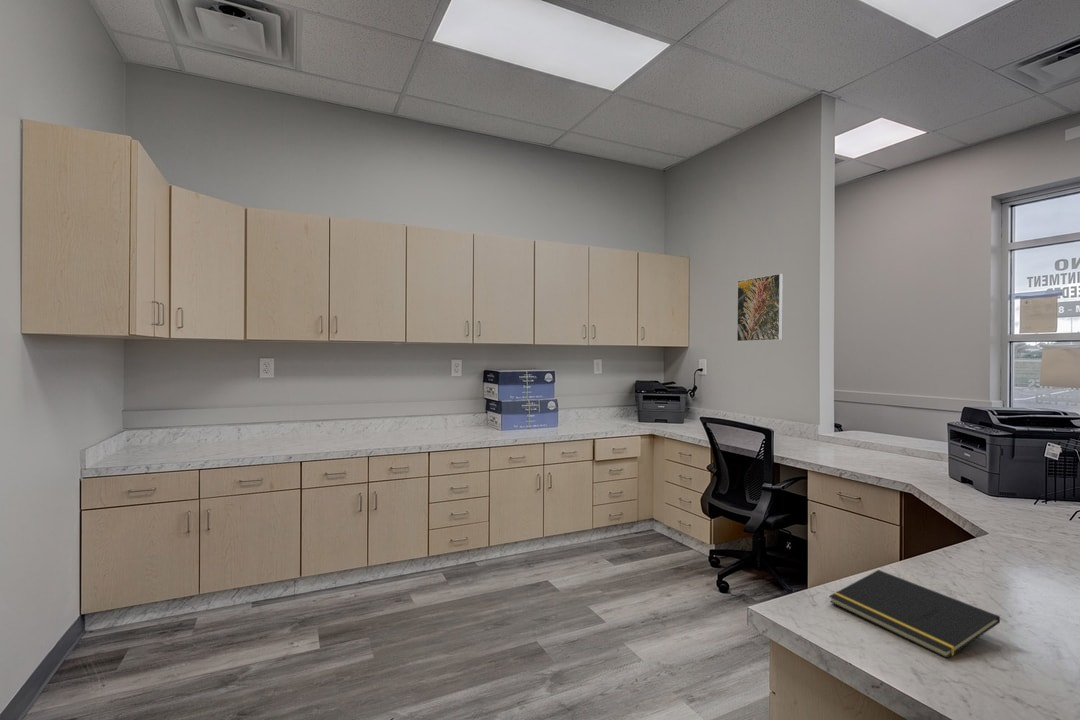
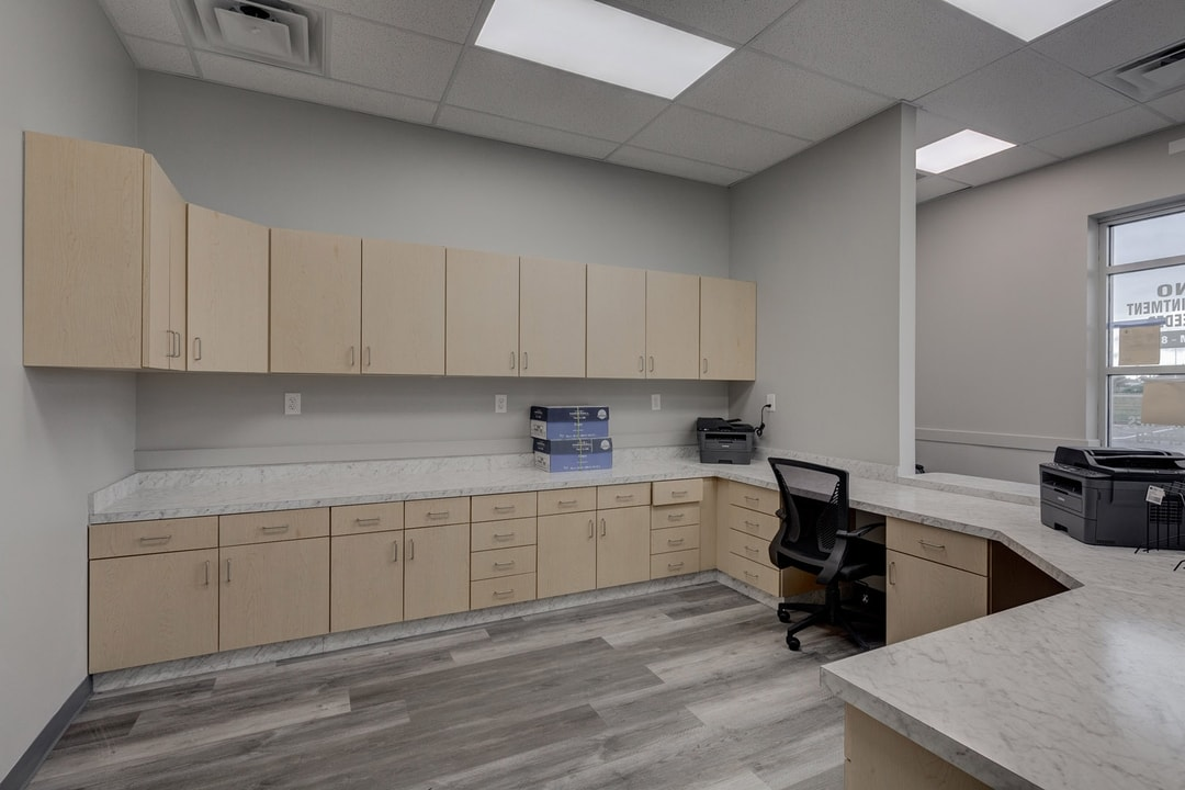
- notepad [828,569,1001,659]
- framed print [736,273,784,342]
